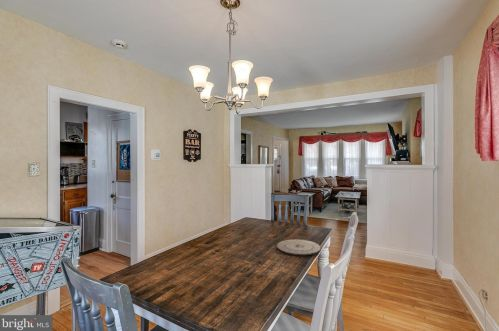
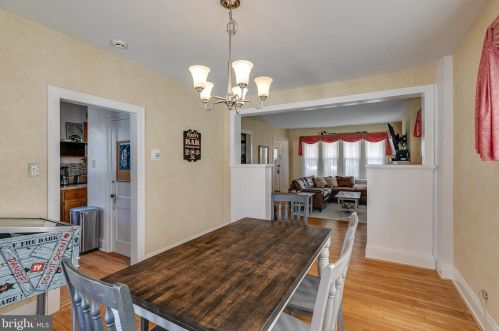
- plate [276,238,322,256]
